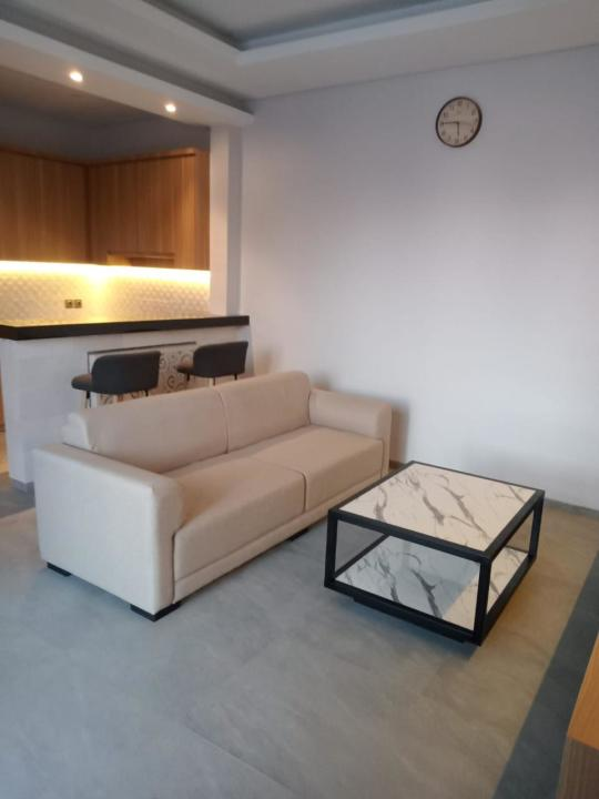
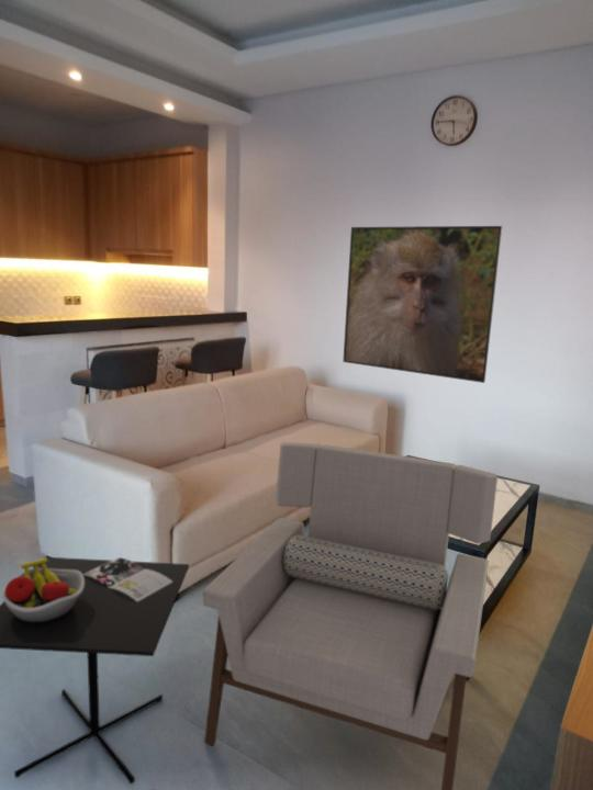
+ armchair [202,441,499,790]
+ kitchen table [0,556,190,786]
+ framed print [342,225,503,384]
